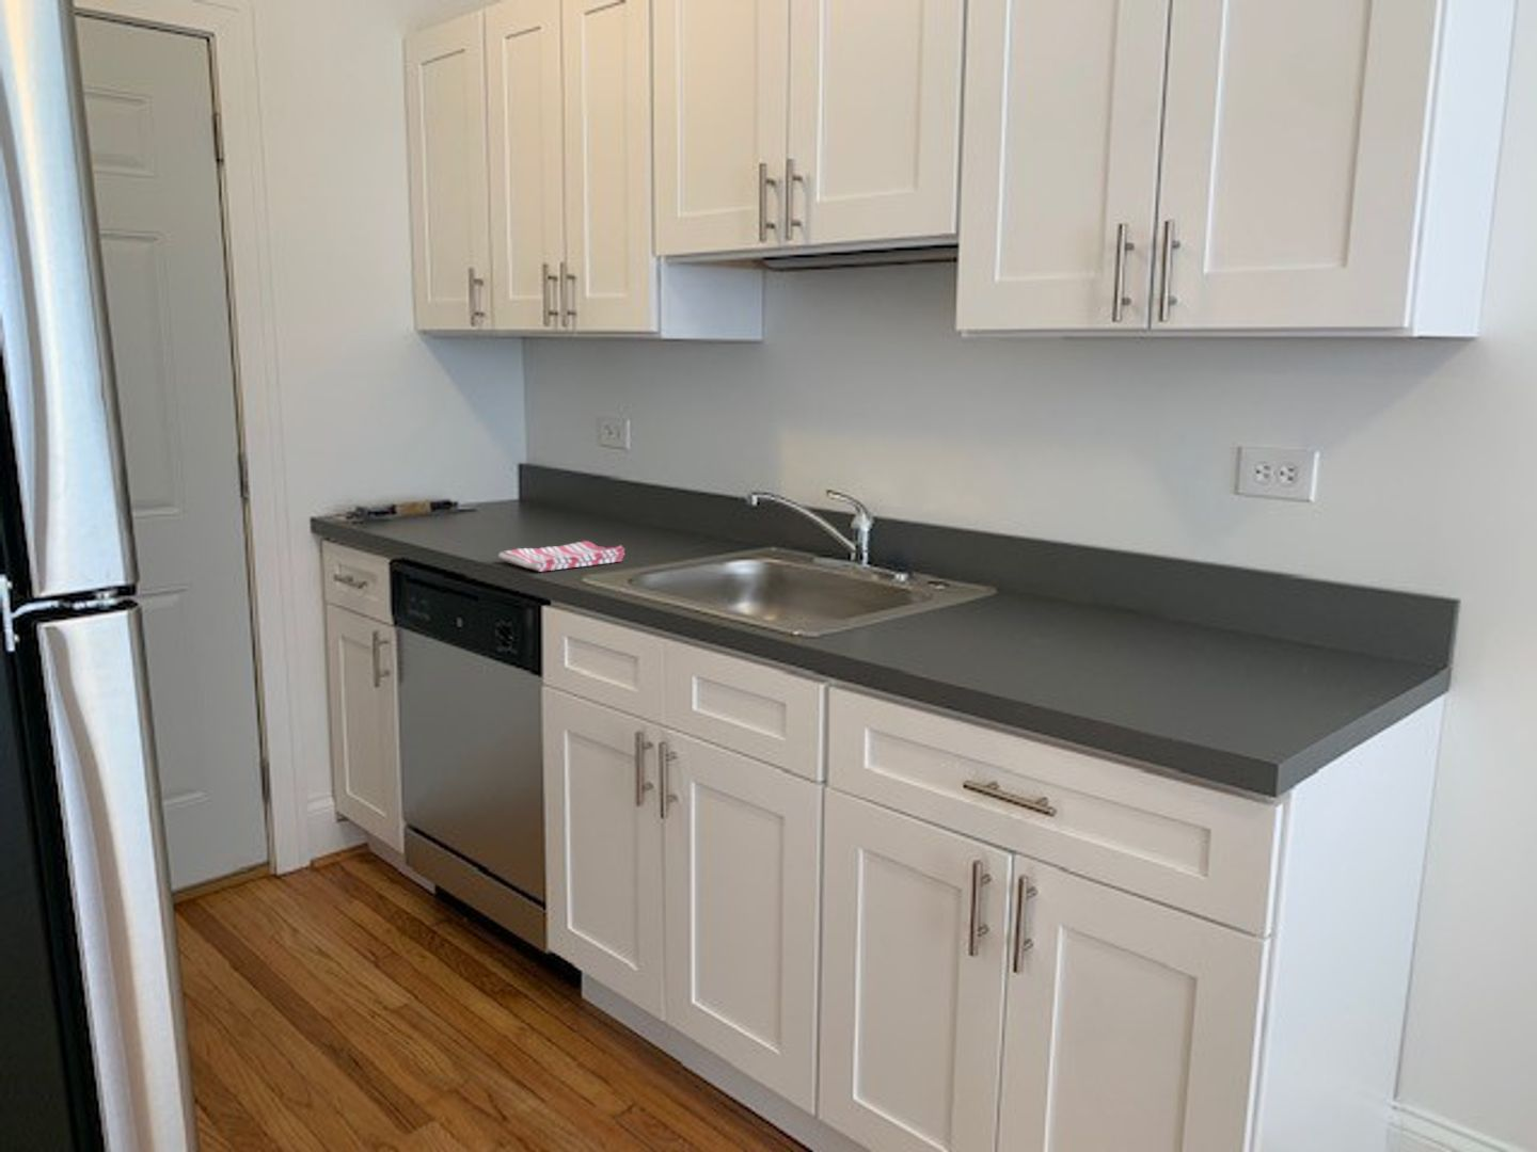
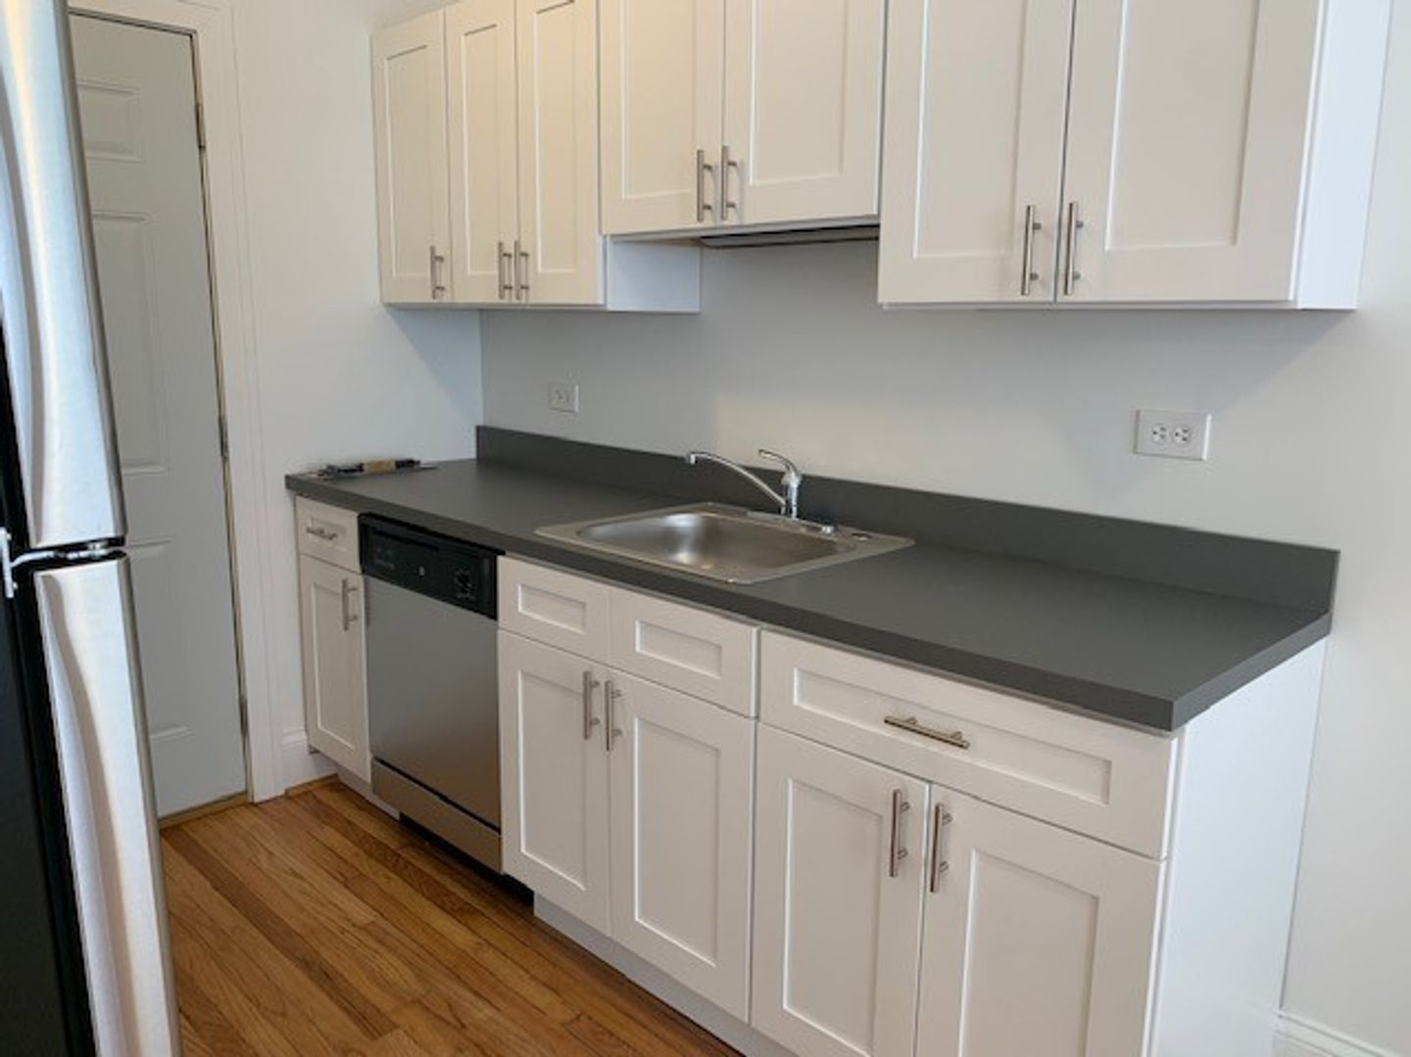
- dish towel [497,540,626,572]
